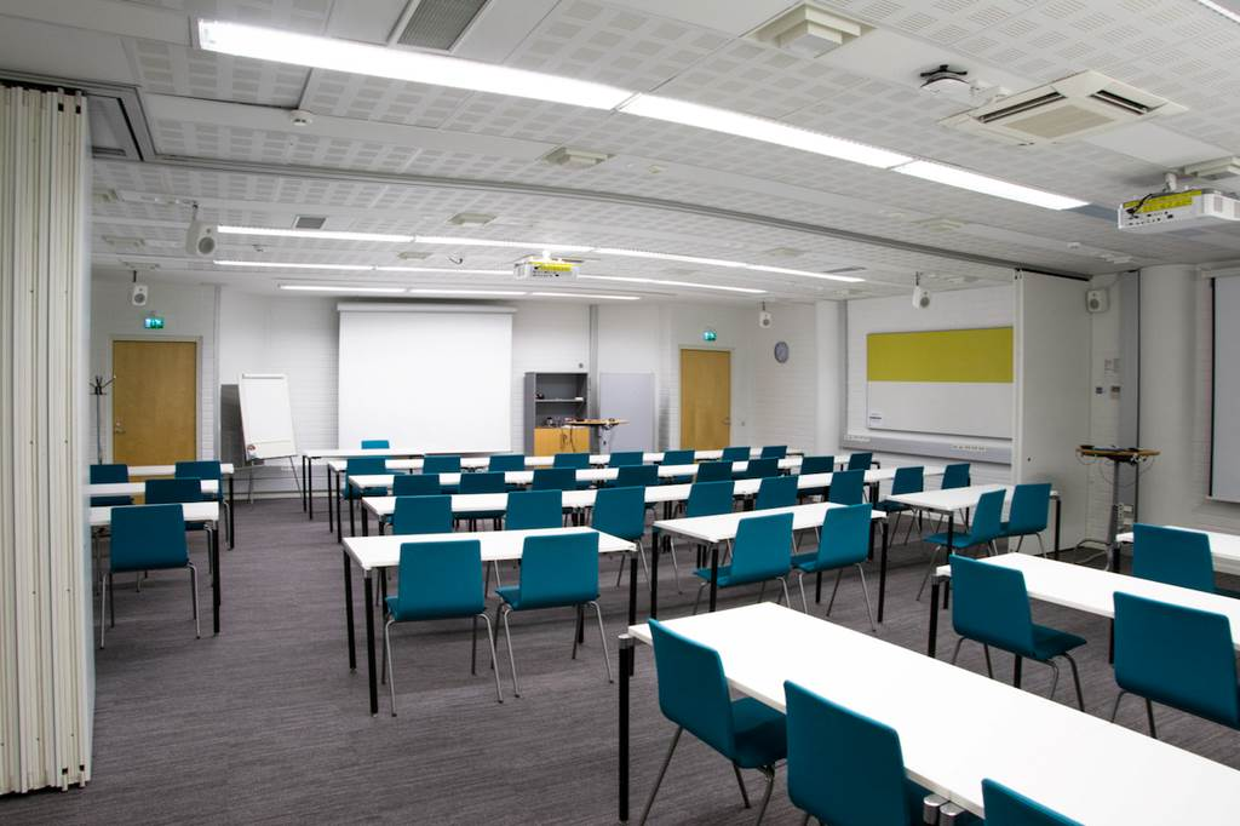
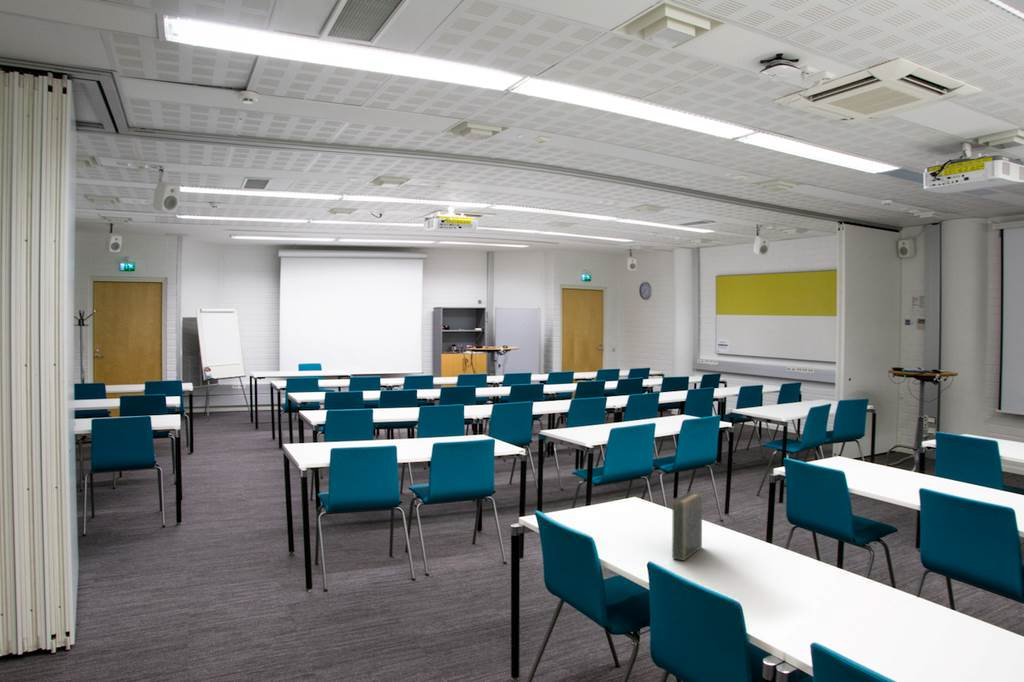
+ book [671,490,703,562]
